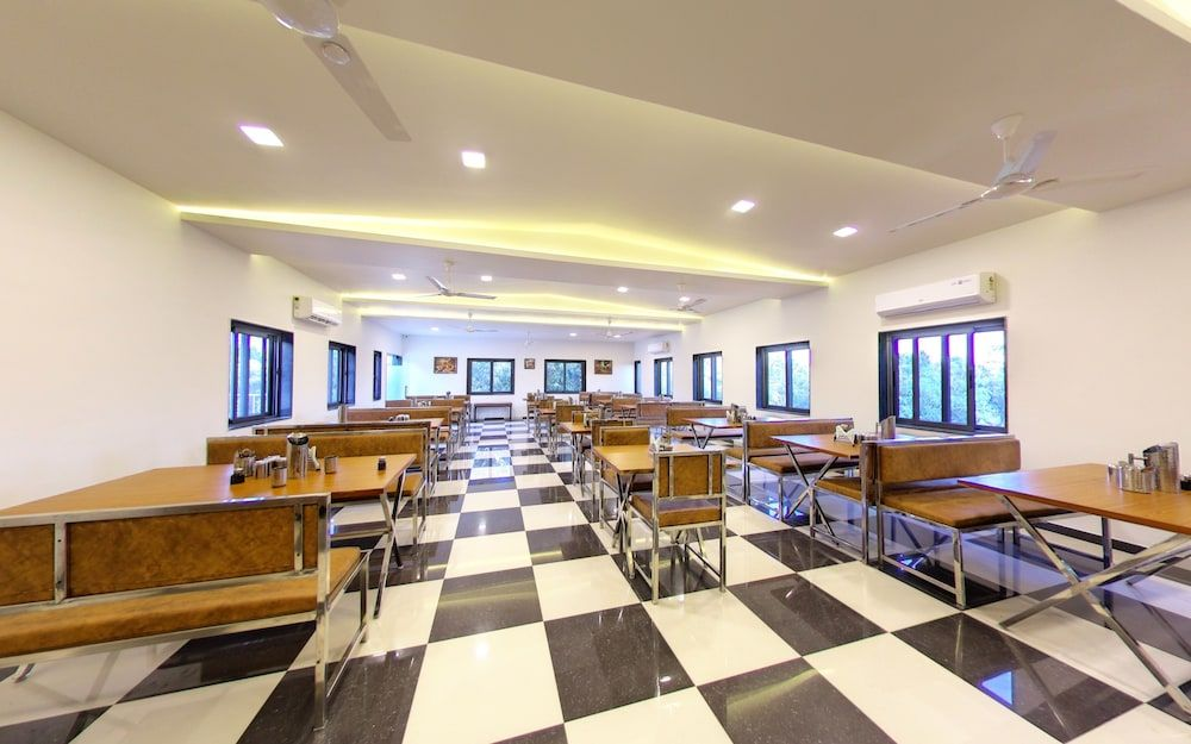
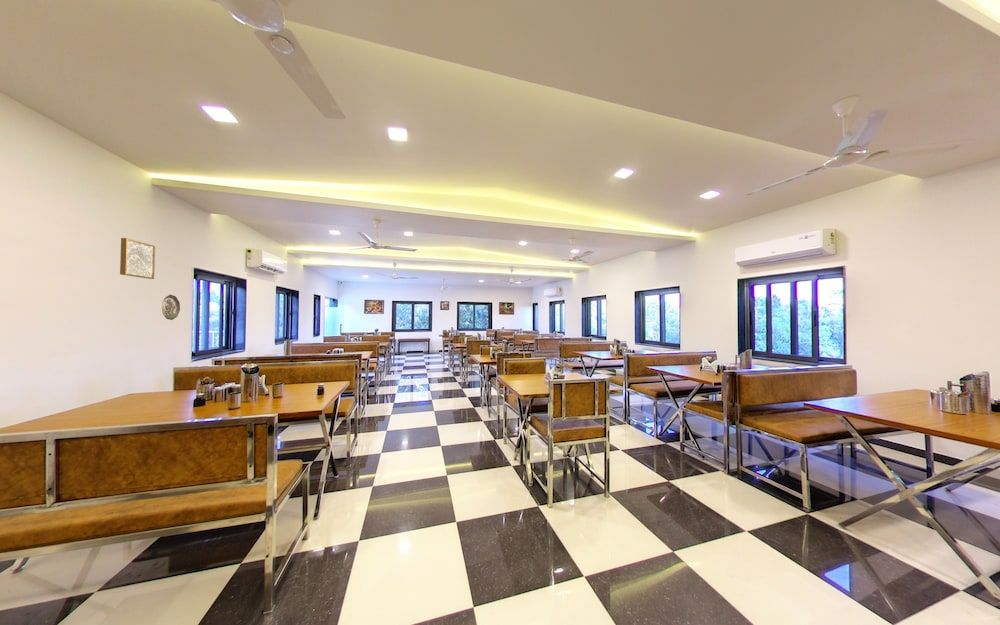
+ wall art [119,237,156,280]
+ decorative plate [161,294,181,321]
